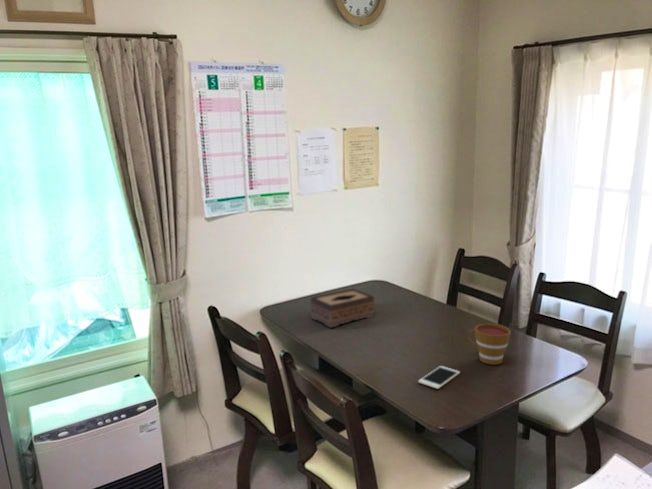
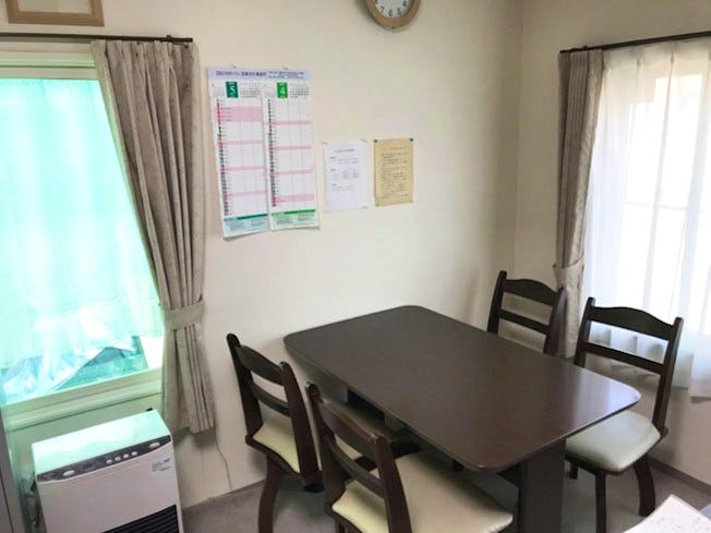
- cup [467,323,512,366]
- cell phone [417,365,461,390]
- tissue box [309,288,376,329]
